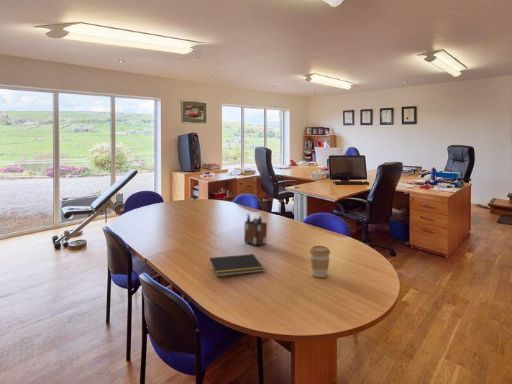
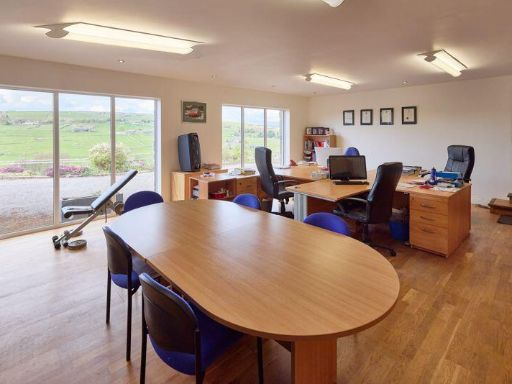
- coffee cup [309,245,331,278]
- notepad [208,253,265,278]
- desk organizer [243,213,268,246]
